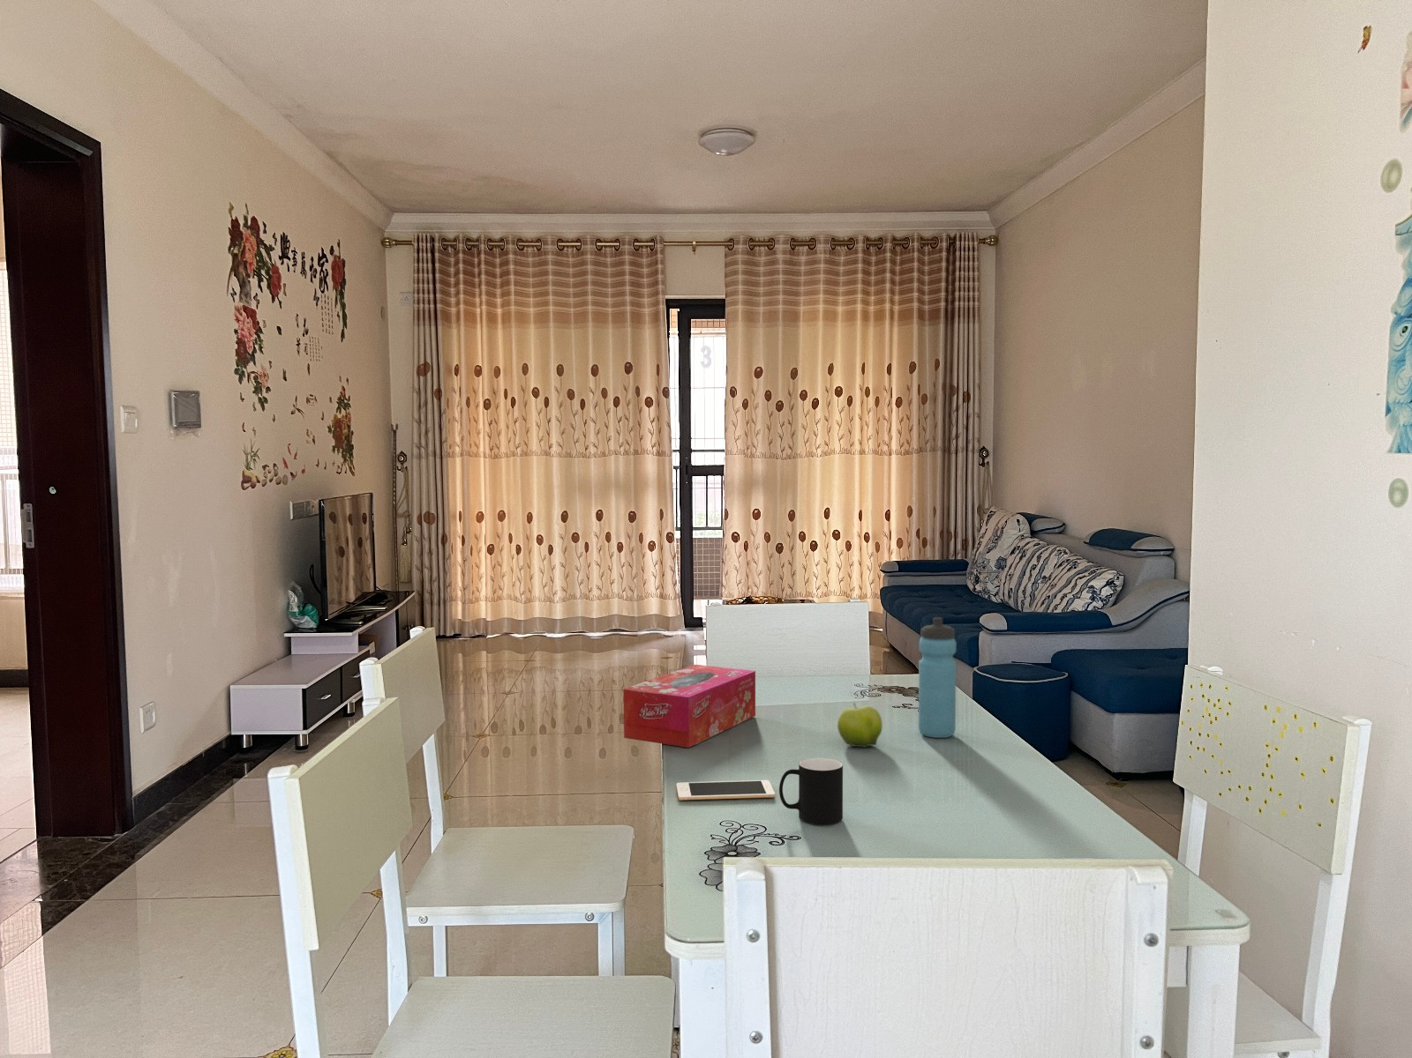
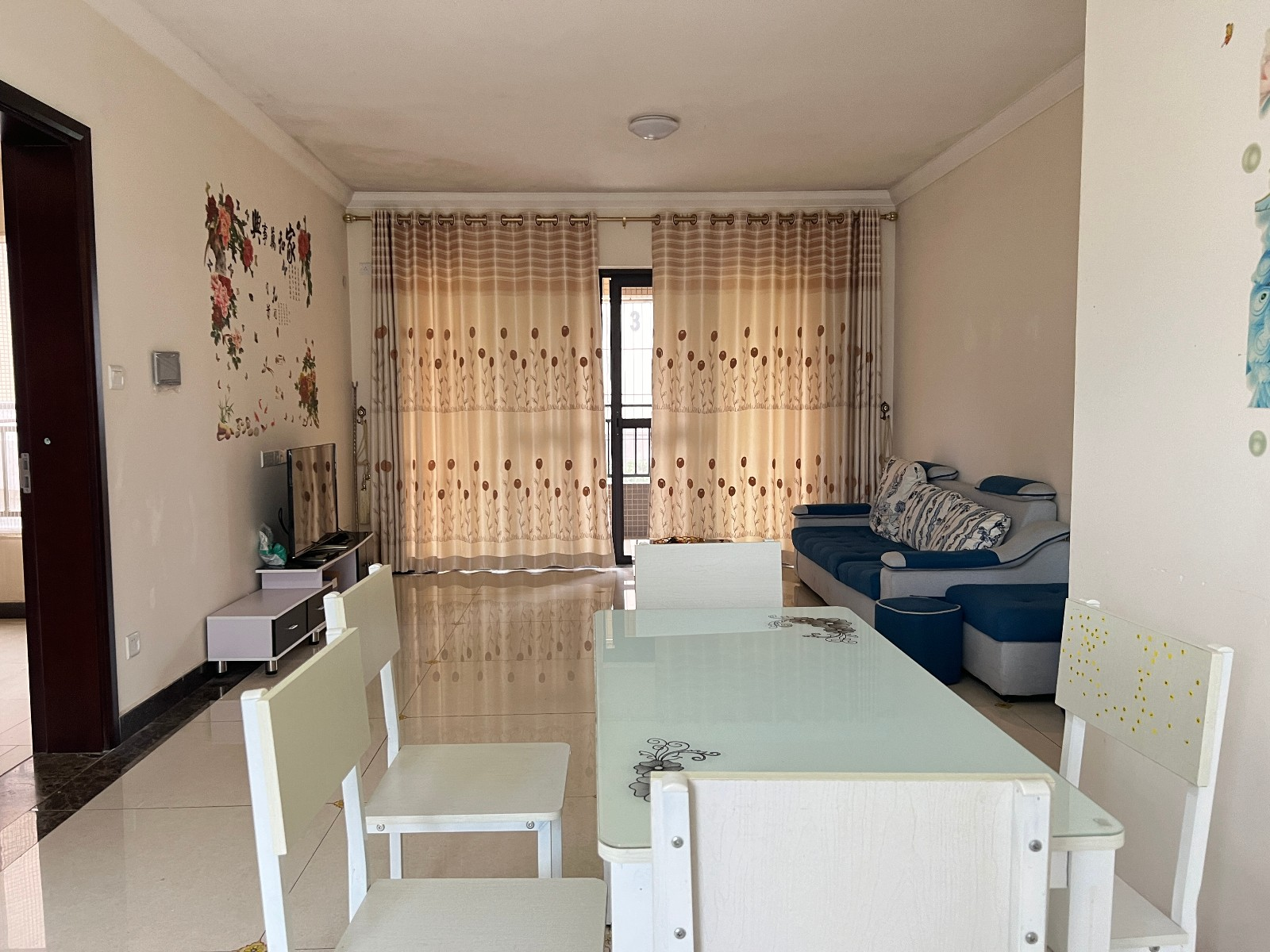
- fruit [836,702,884,749]
- cup [778,757,844,826]
- cell phone [676,779,776,801]
- water bottle [917,617,957,739]
- tissue box [623,663,756,749]
